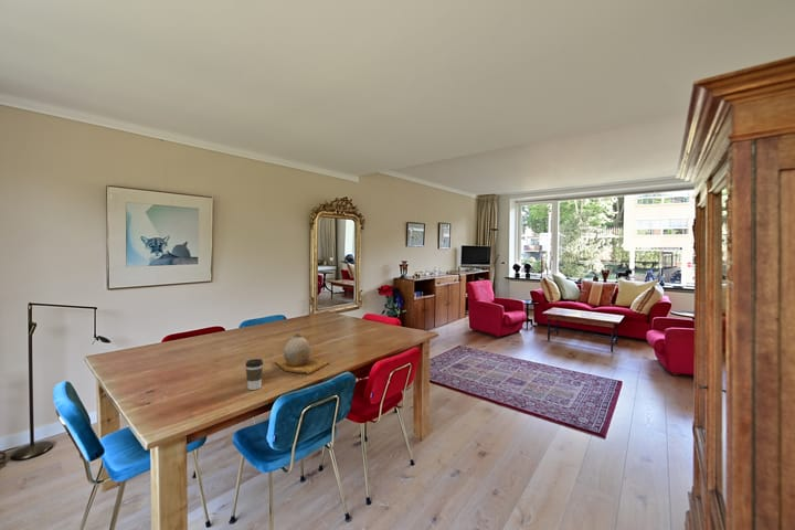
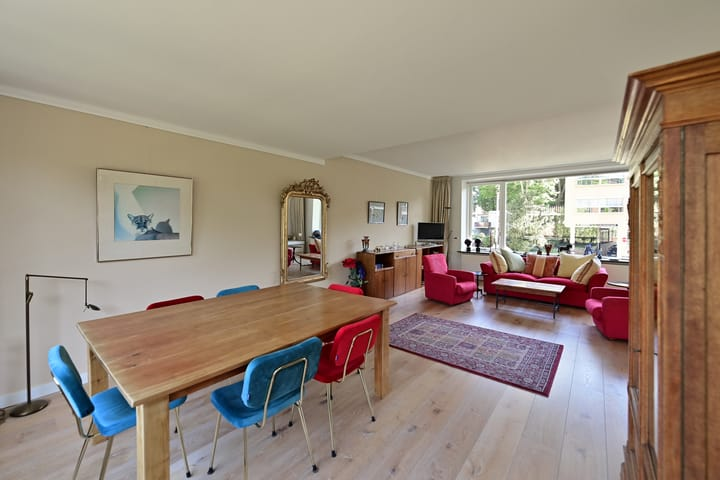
- vase [274,332,331,375]
- coffee cup [244,358,264,391]
